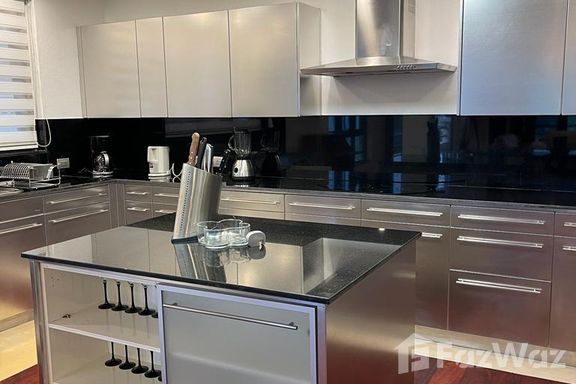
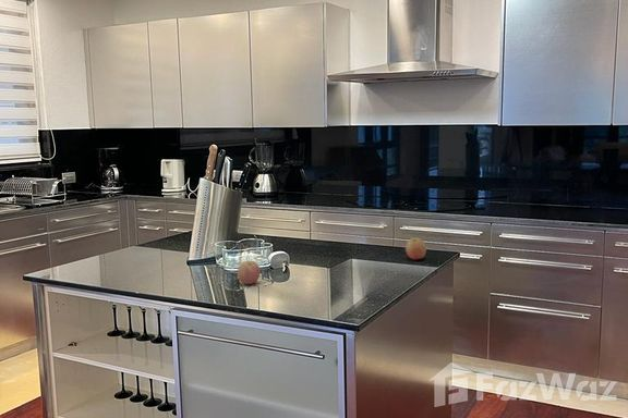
+ apple [237,260,262,285]
+ fruit [404,237,427,260]
